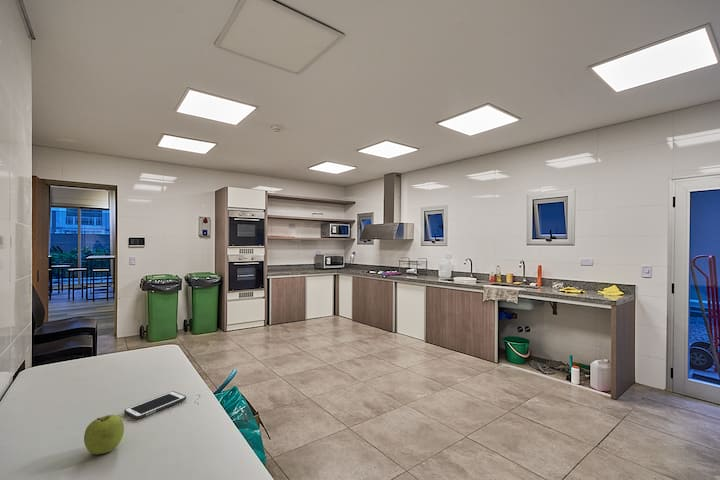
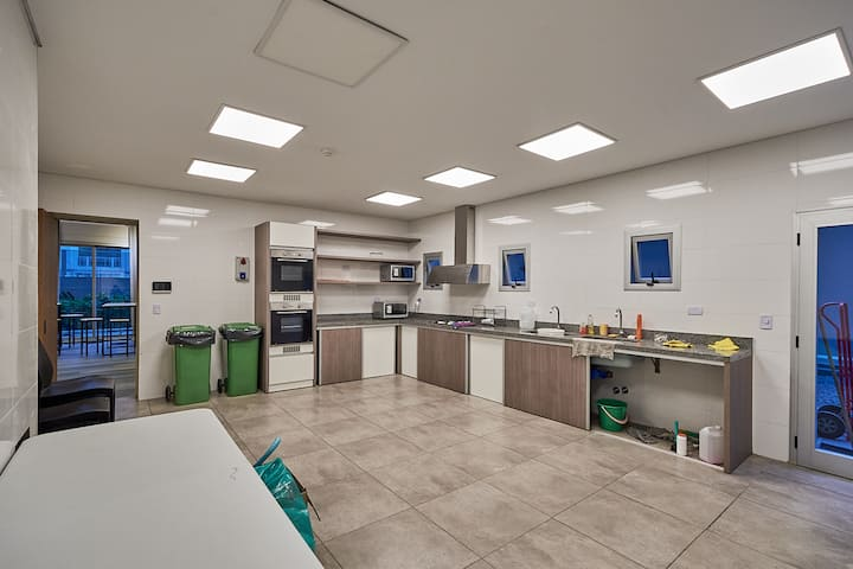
- fruit [83,414,125,455]
- cell phone [123,390,187,420]
